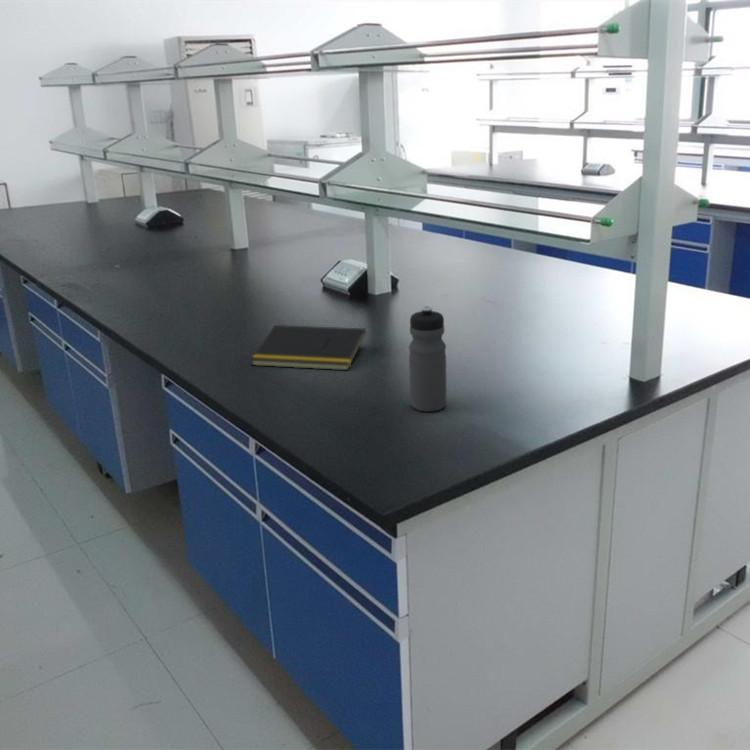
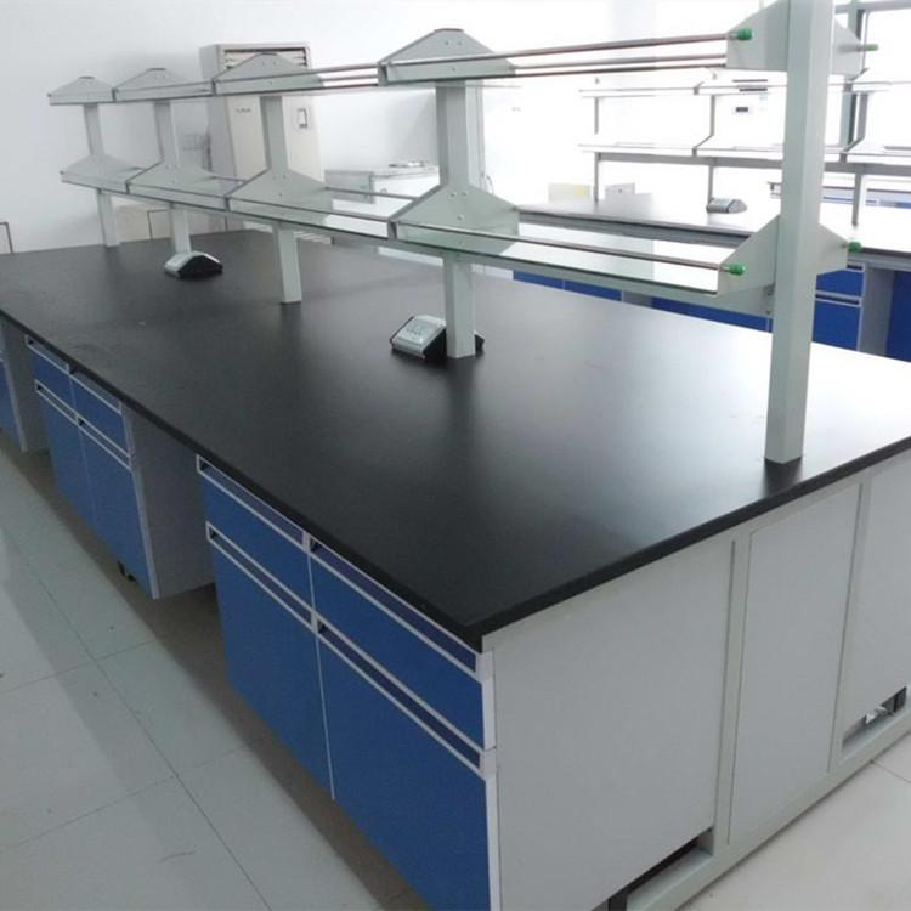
- water bottle [408,305,448,413]
- notepad [250,324,367,371]
